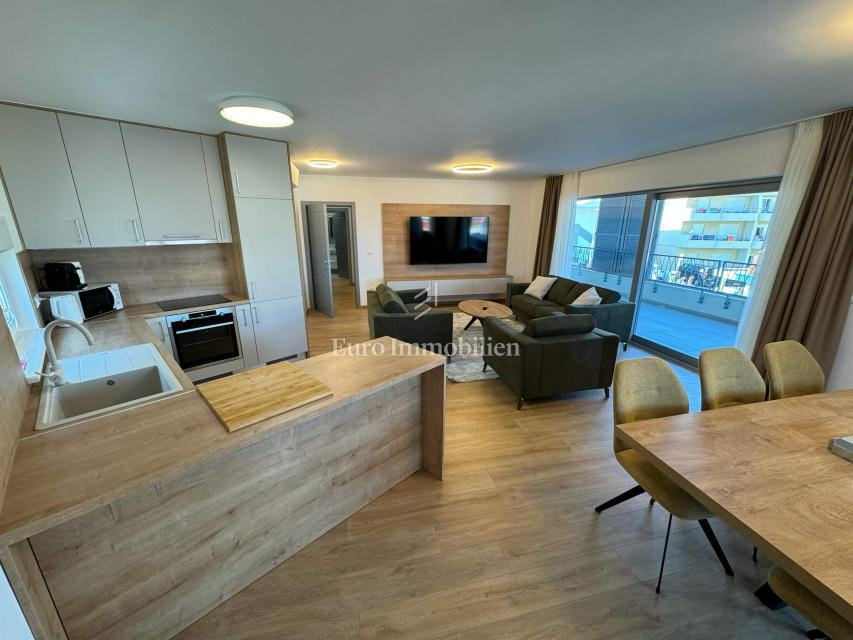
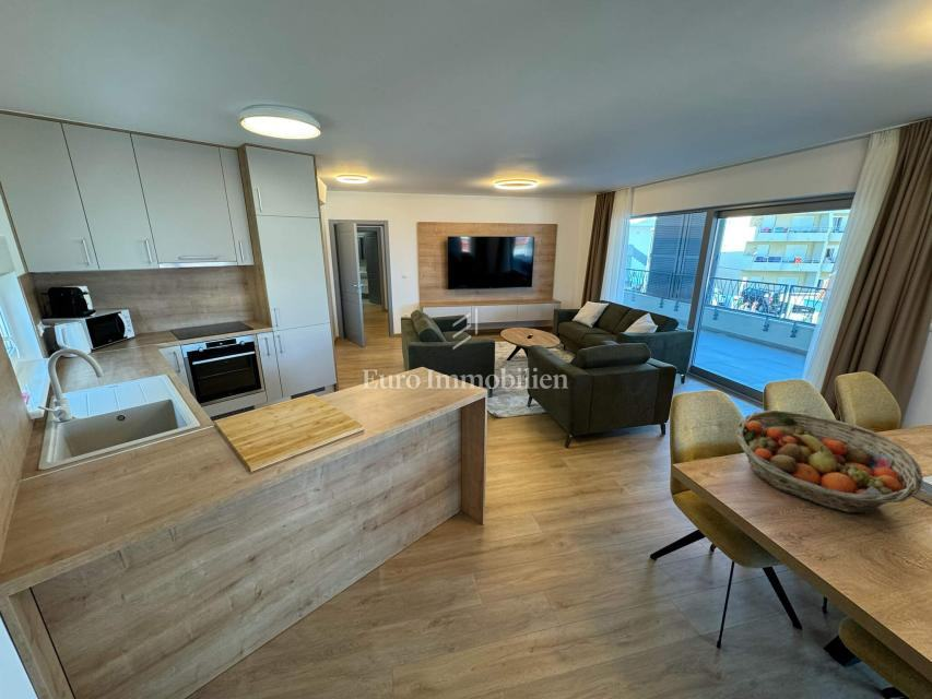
+ fruit basket [734,410,924,514]
